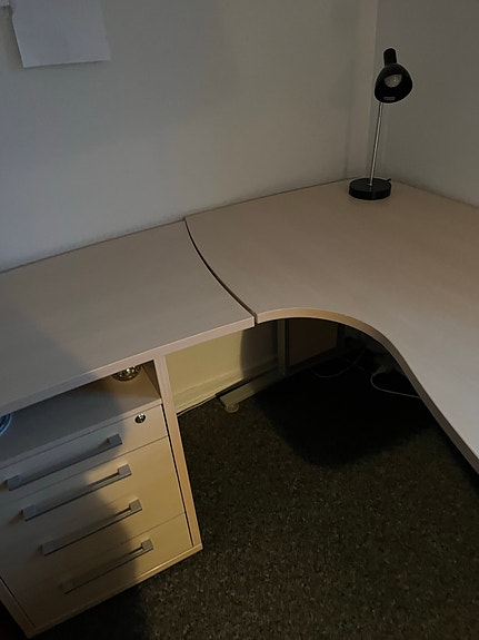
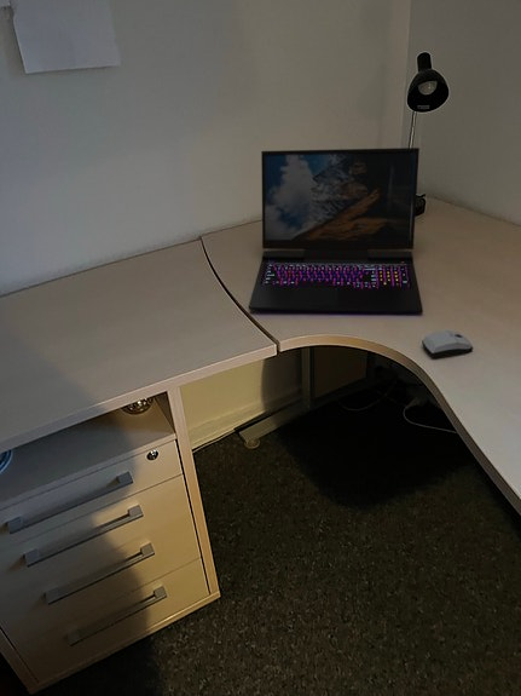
+ computer mouse [421,329,474,359]
+ laptop [248,146,424,314]
